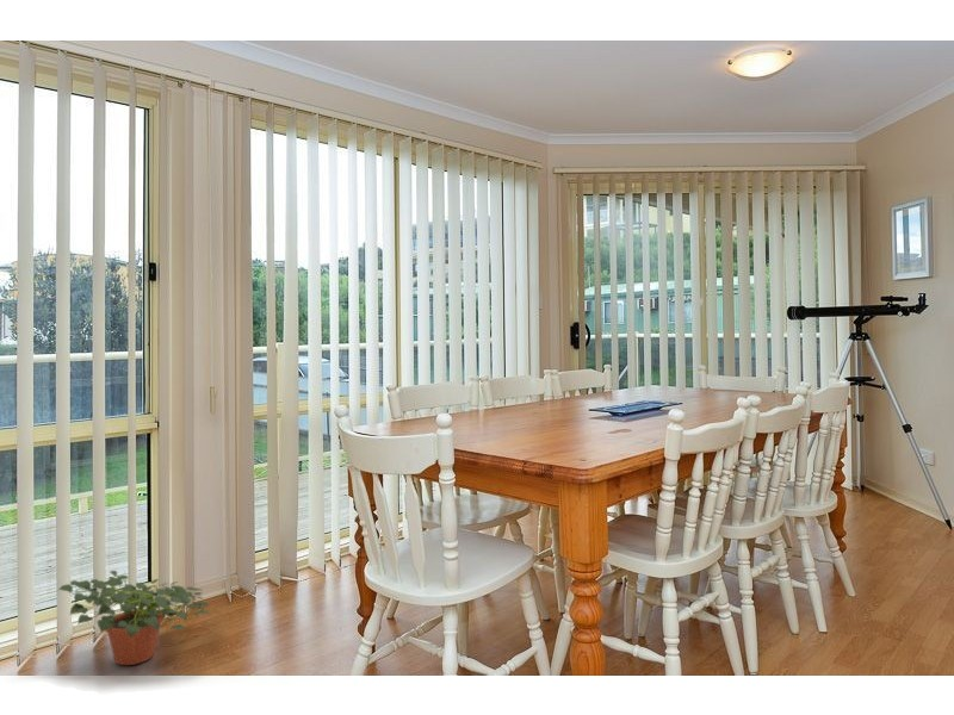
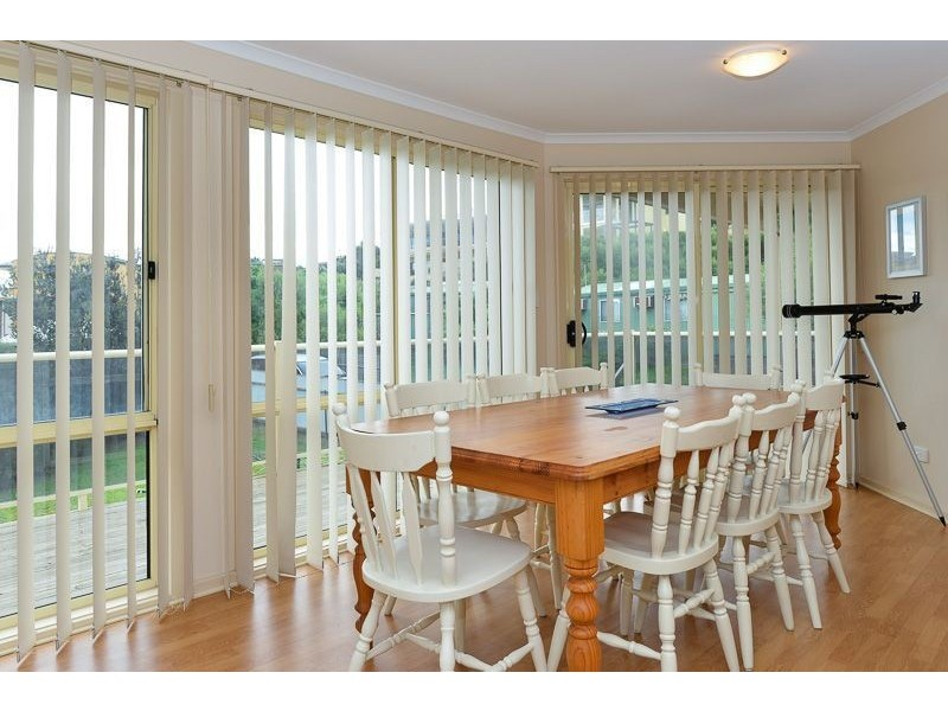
- potted plant [57,570,211,666]
